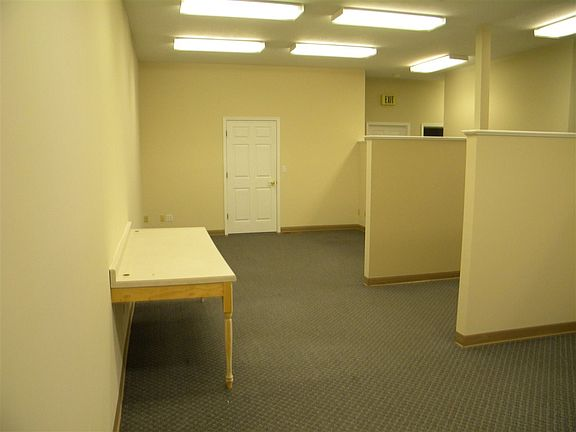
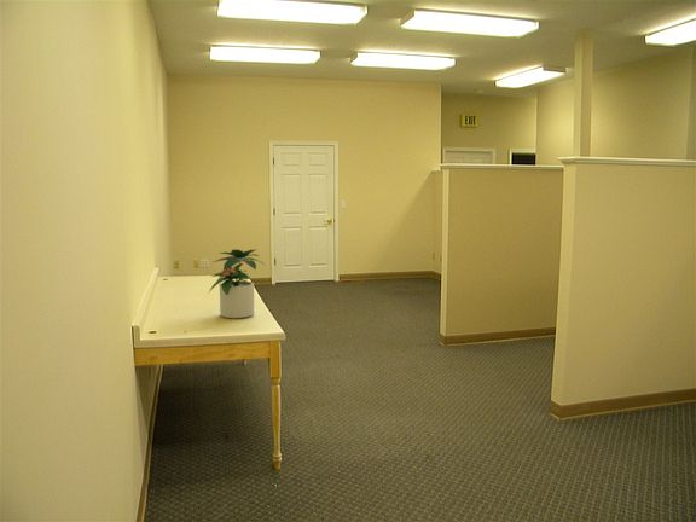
+ potted plant [207,249,267,320]
